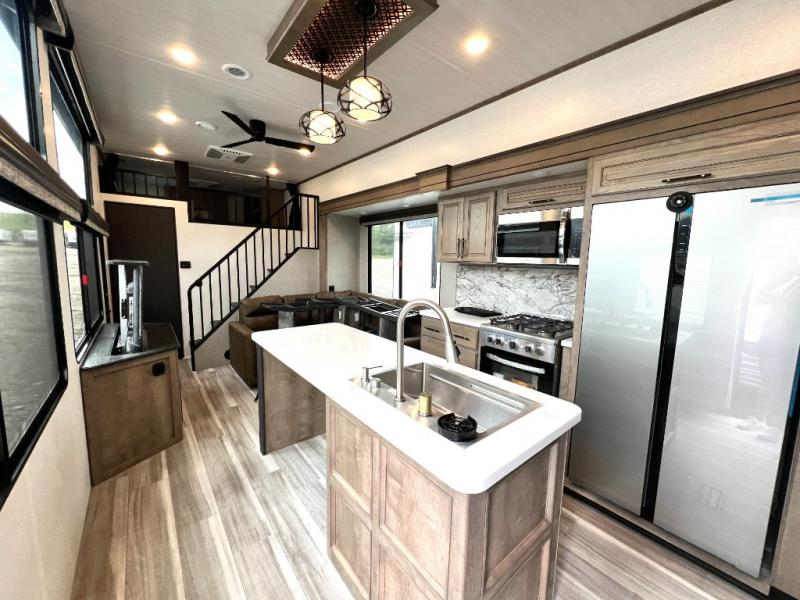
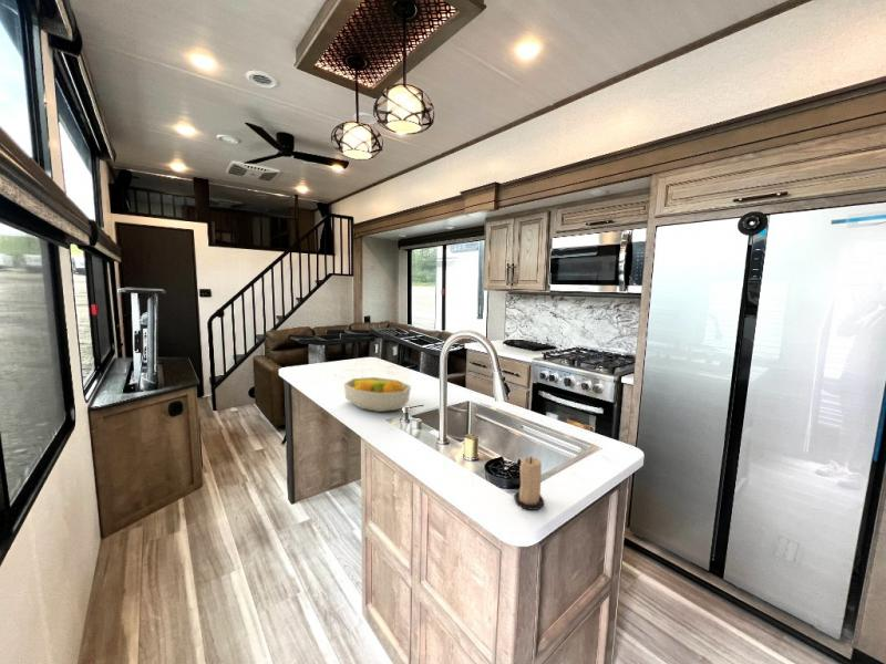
+ fruit bowl [343,376,412,413]
+ candle [513,455,545,511]
